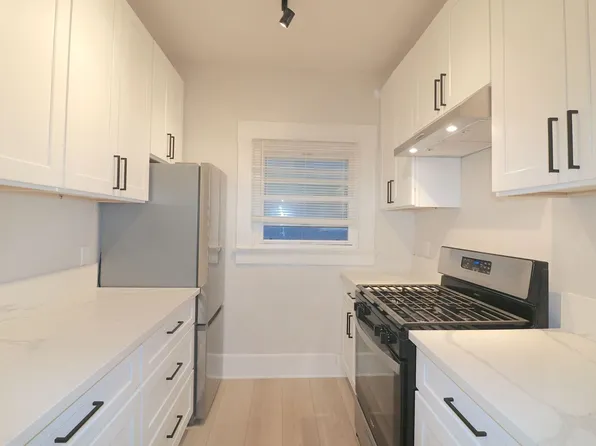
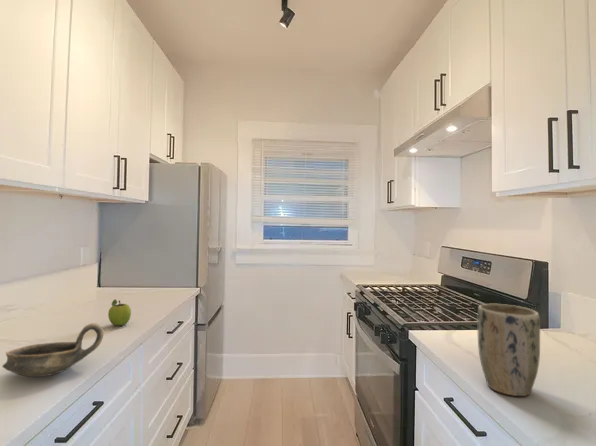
+ oil lamp [1,322,104,378]
+ plant pot [477,303,541,397]
+ fruit [107,298,132,327]
